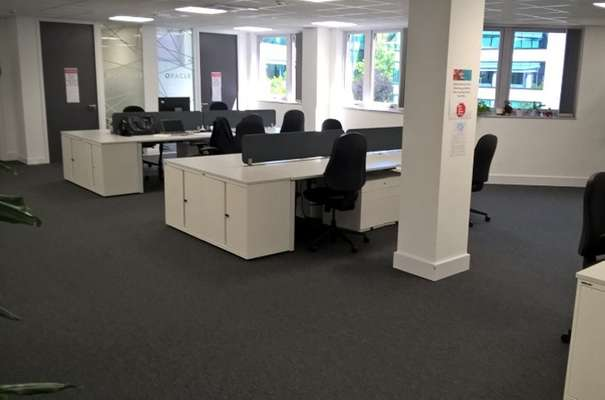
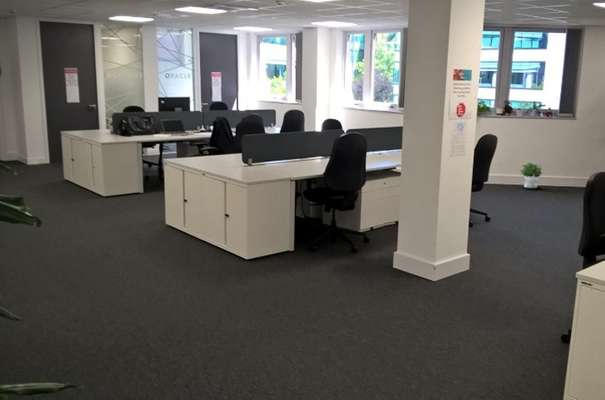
+ potted plant [519,162,543,189]
